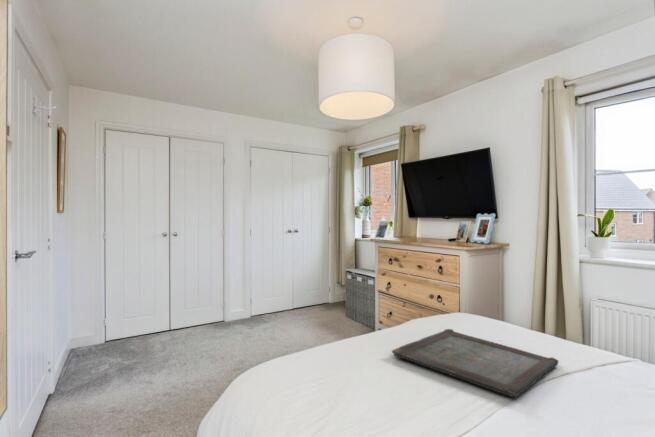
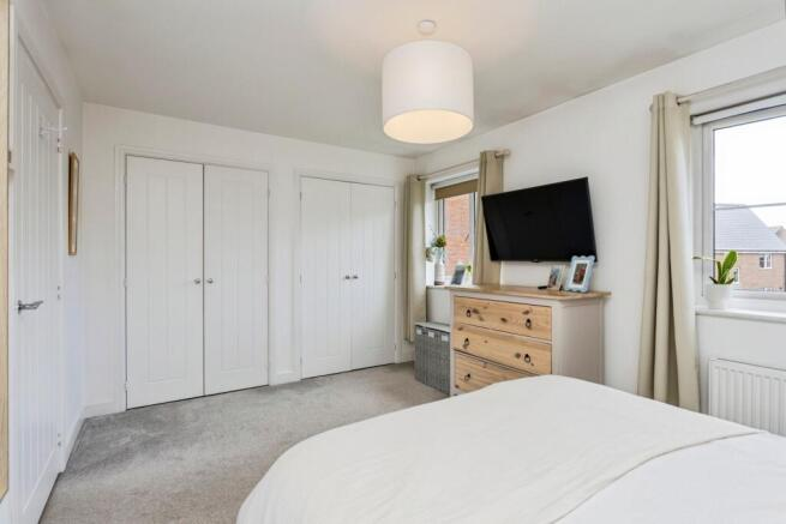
- serving tray [391,328,560,398]
